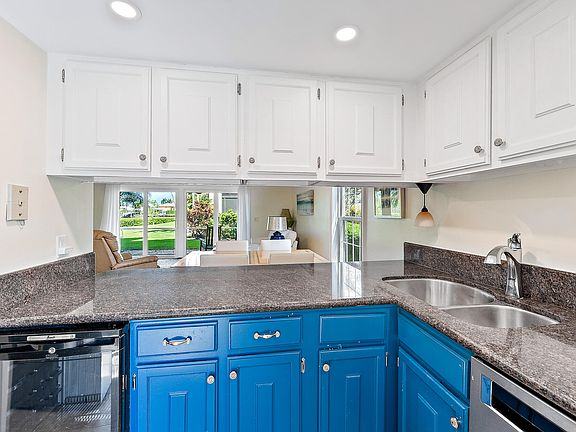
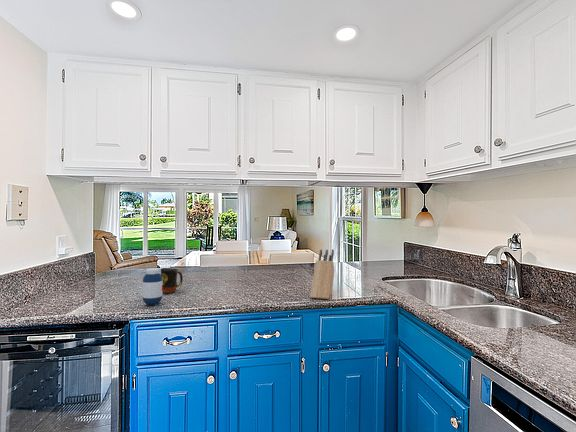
+ mug [160,267,184,294]
+ medicine bottle [141,267,163,306]
+ knife block [309,248,335,300]
